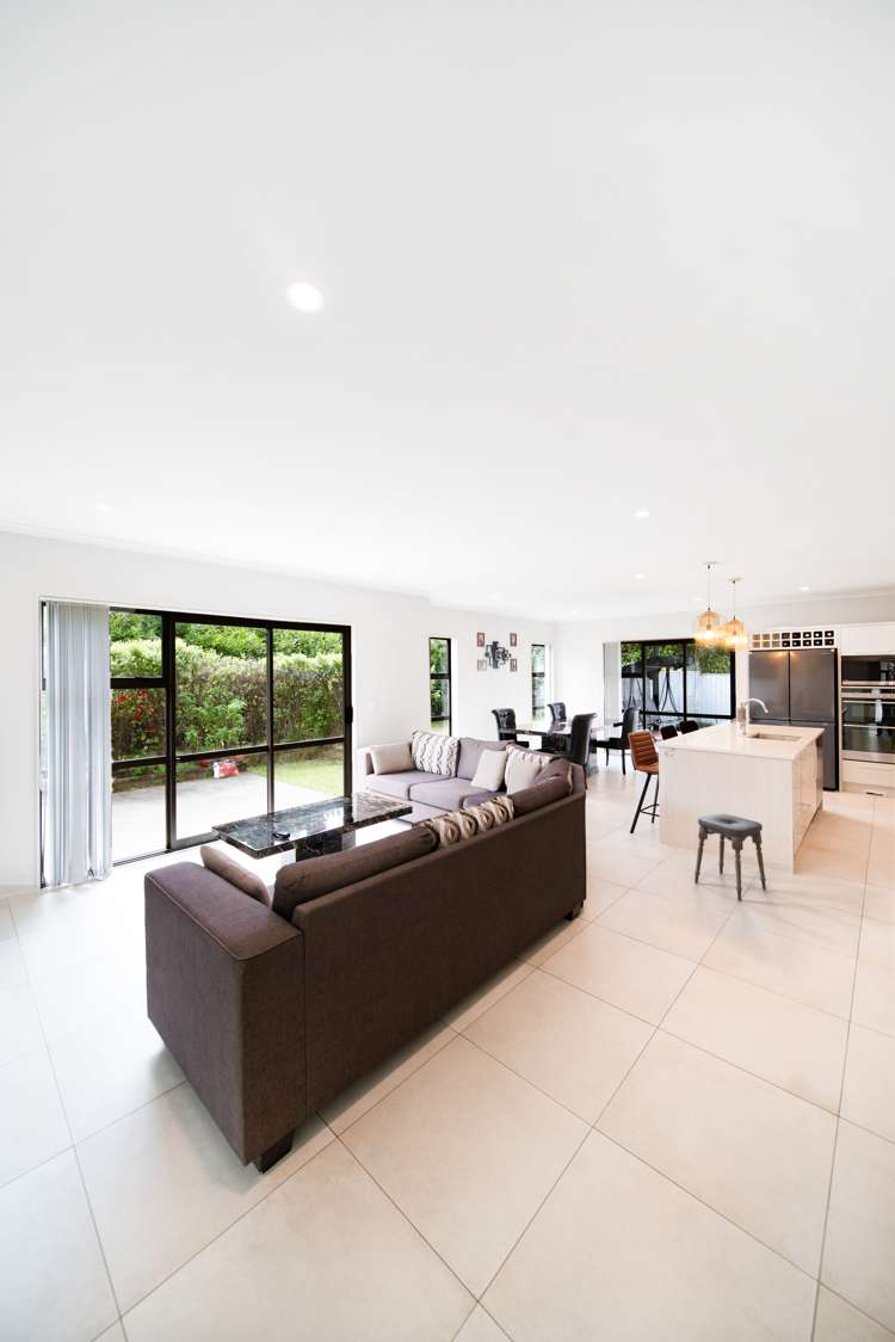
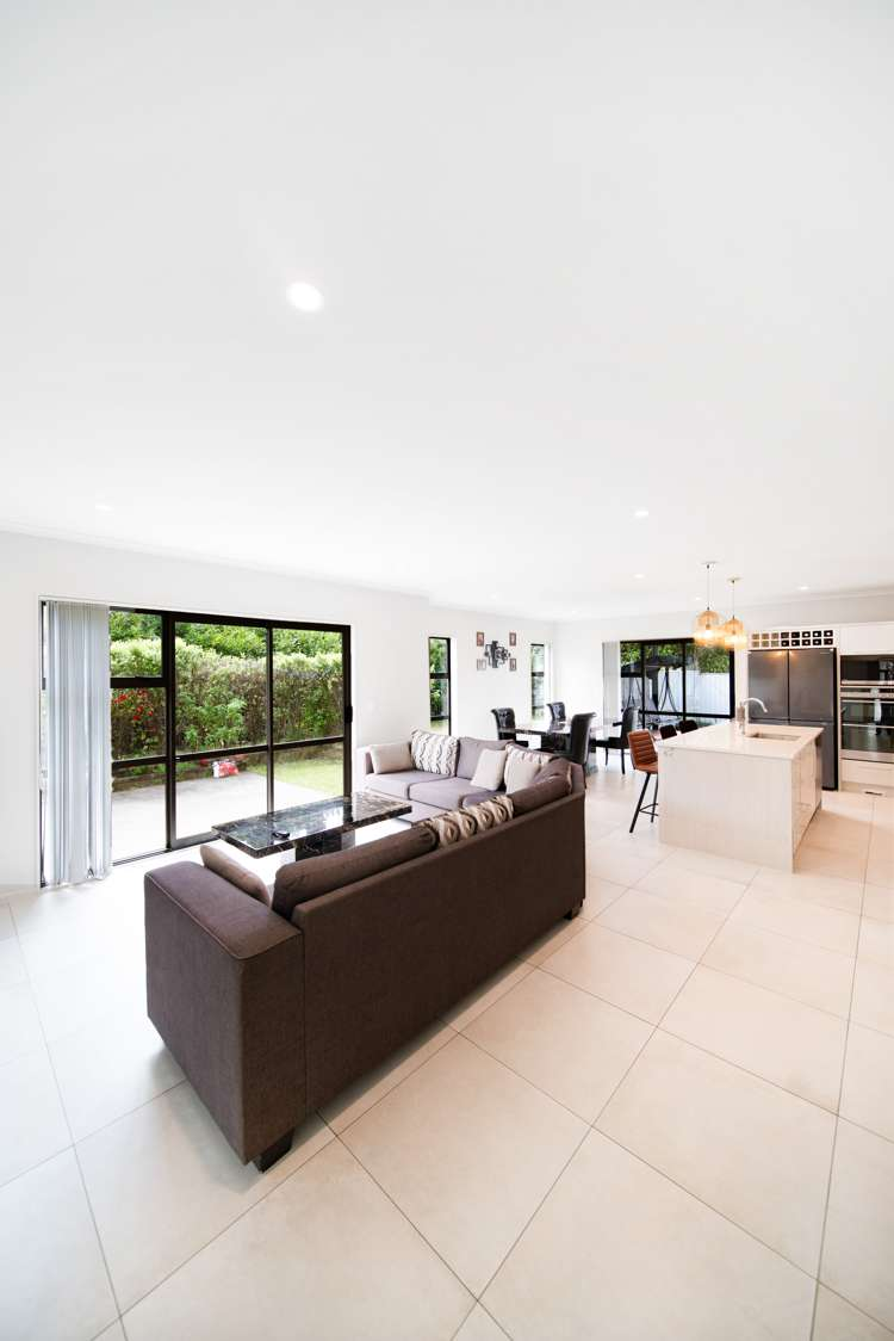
- stool [693,812,767,901]
